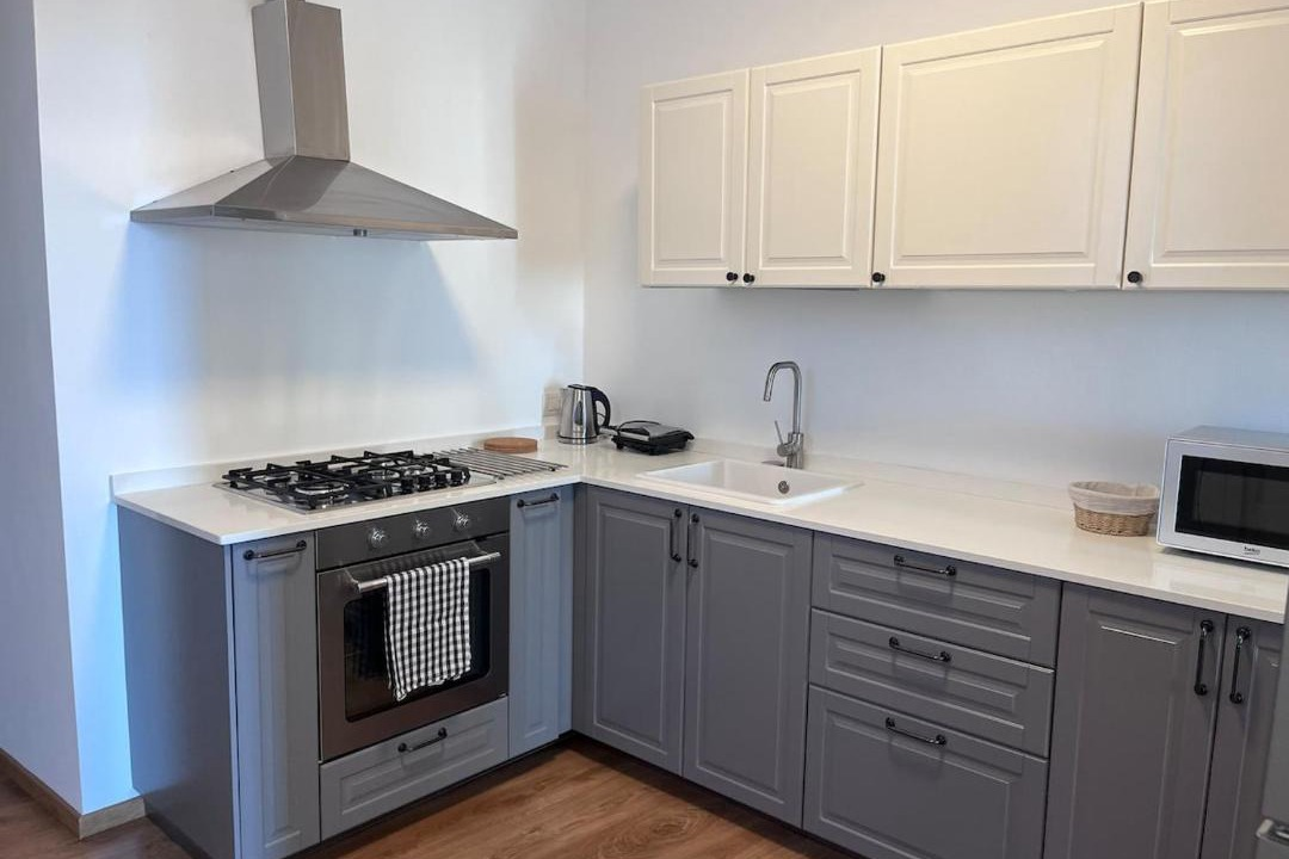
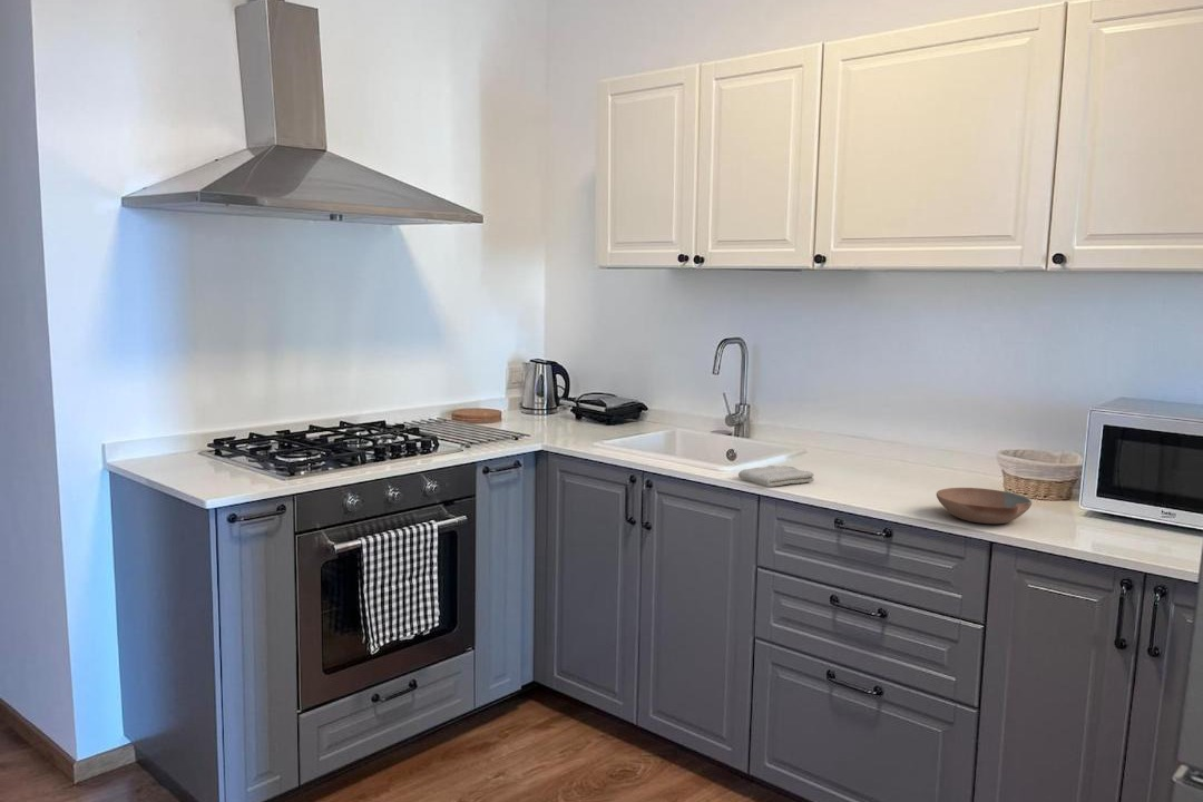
+ bowl [936,487,1033,525]
+ washcloth [737,464,815,488]
